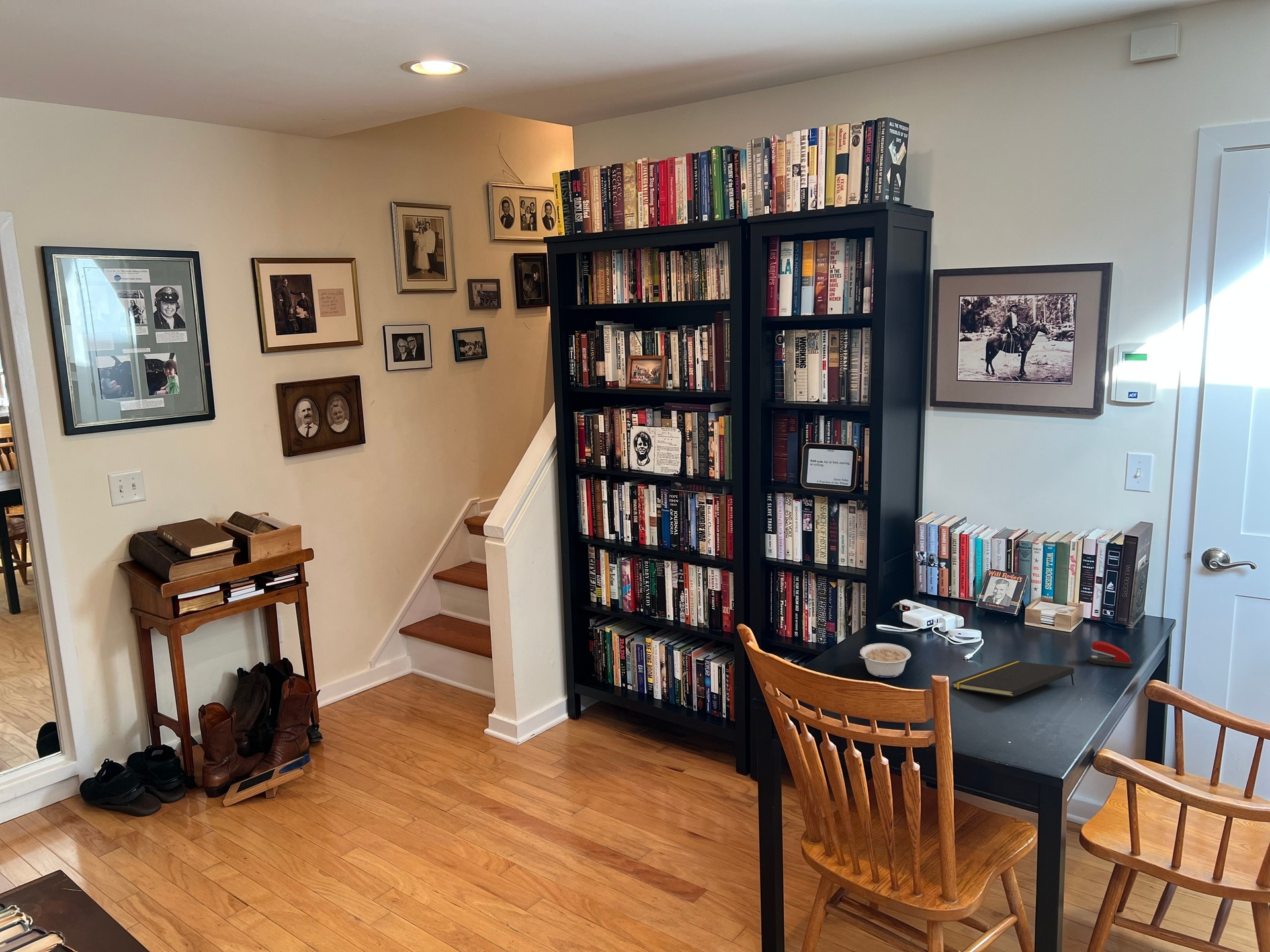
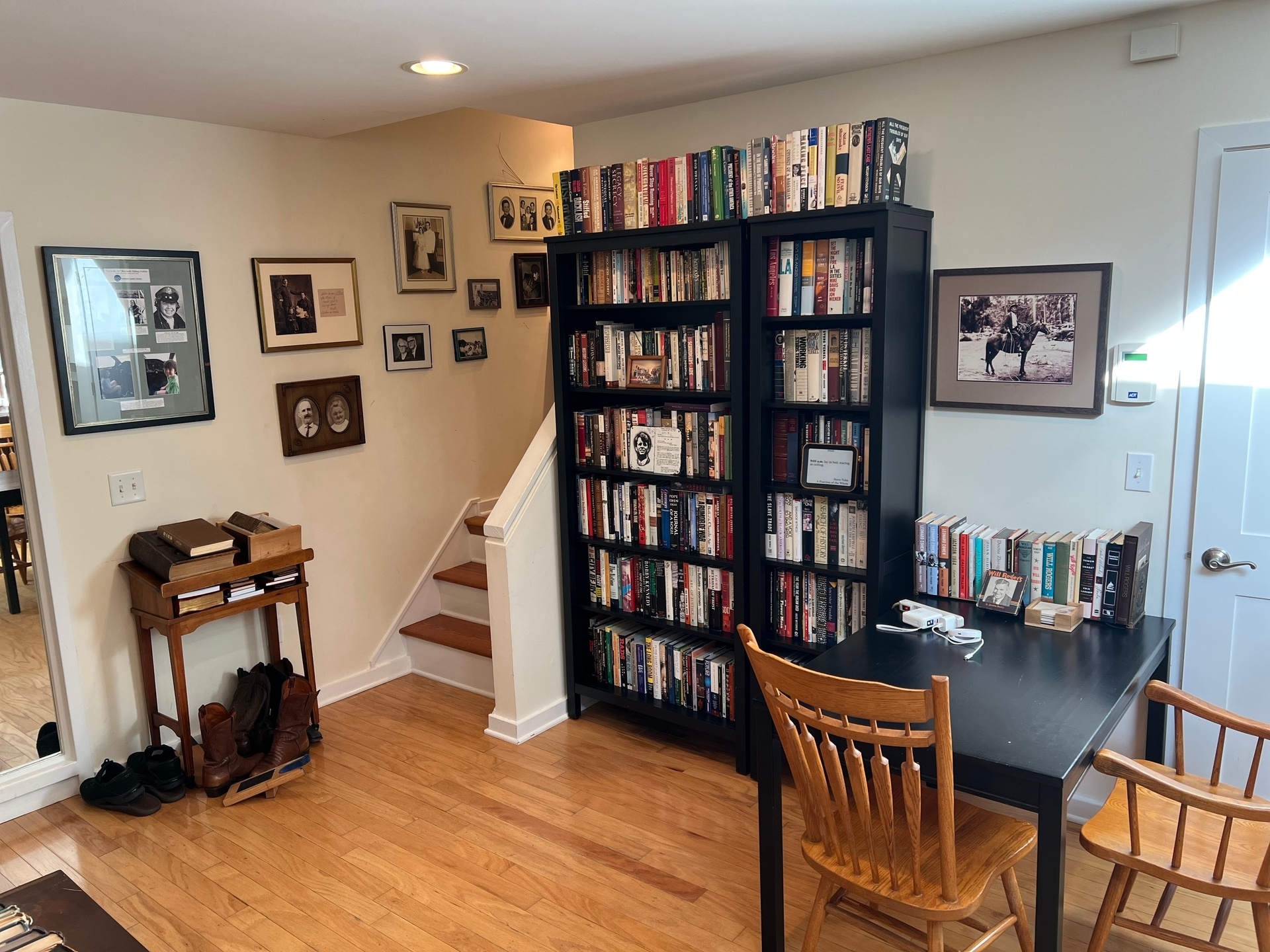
- legume [858,643,911,678]
- stapler [1088,641,1133,668]
- notepad [951,660,1075,697]
